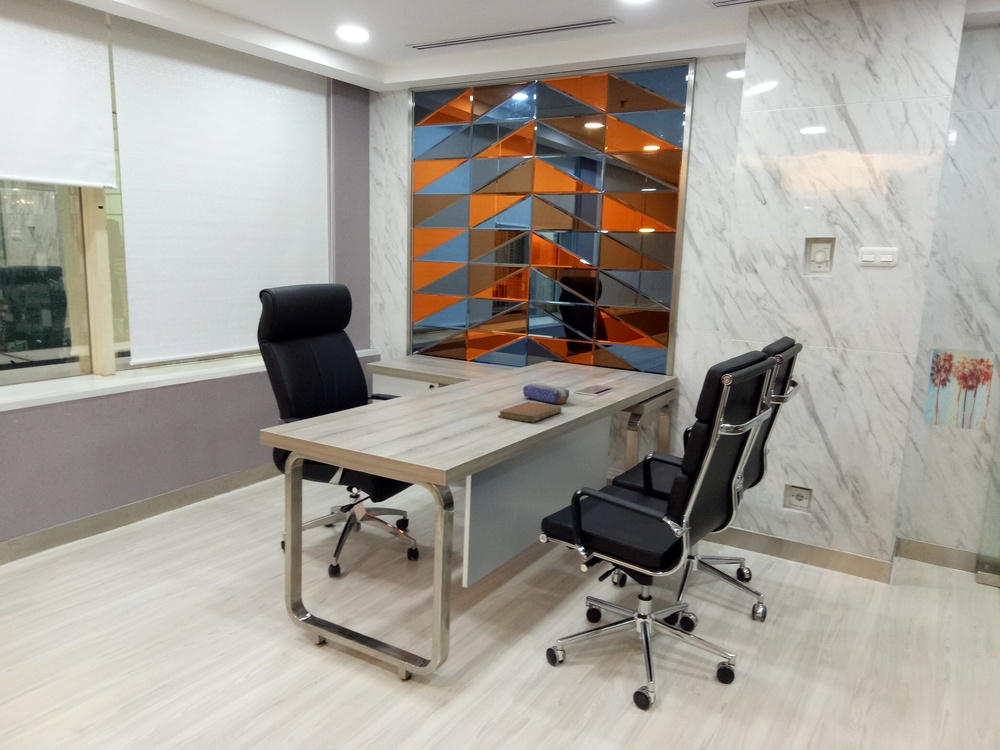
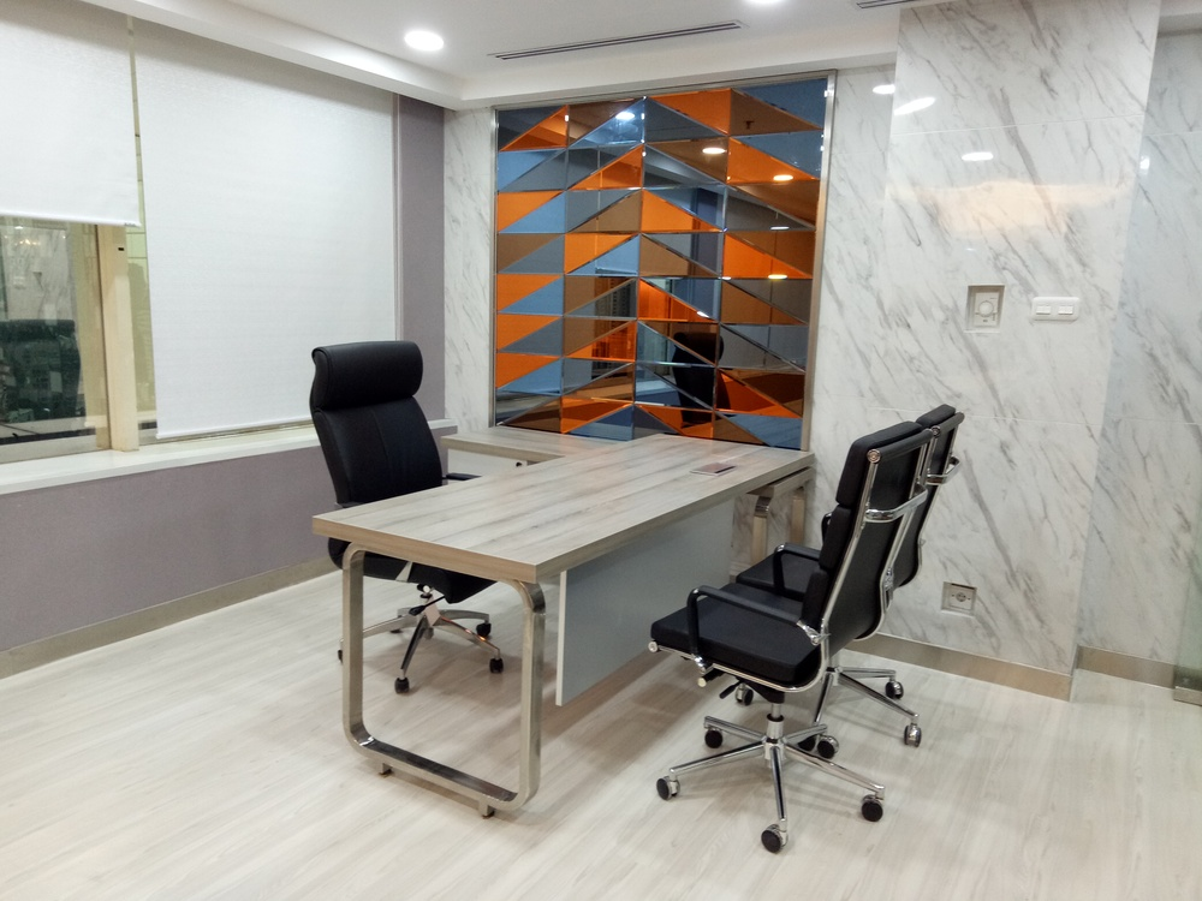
- notebook [497,401,563,423]
- wall art [923,347,996,432]
- pencil case [522,382,570,405]
